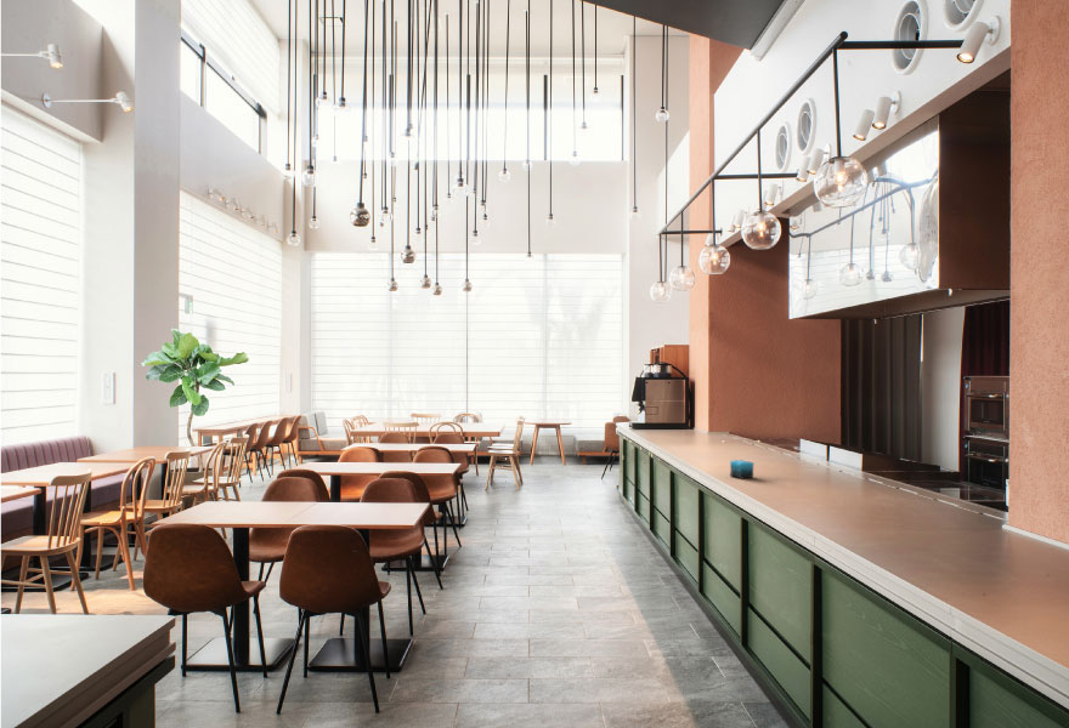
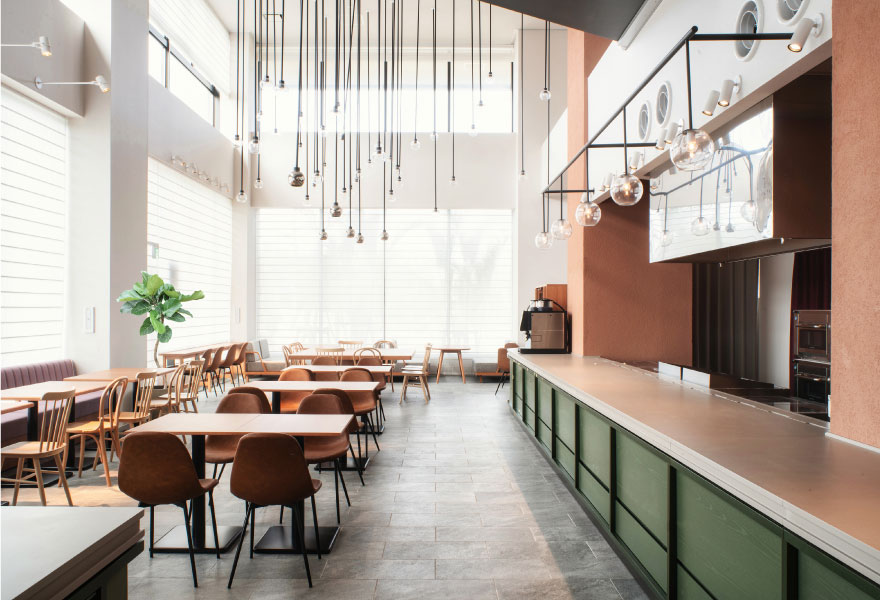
- candle [729,459,756,480]
